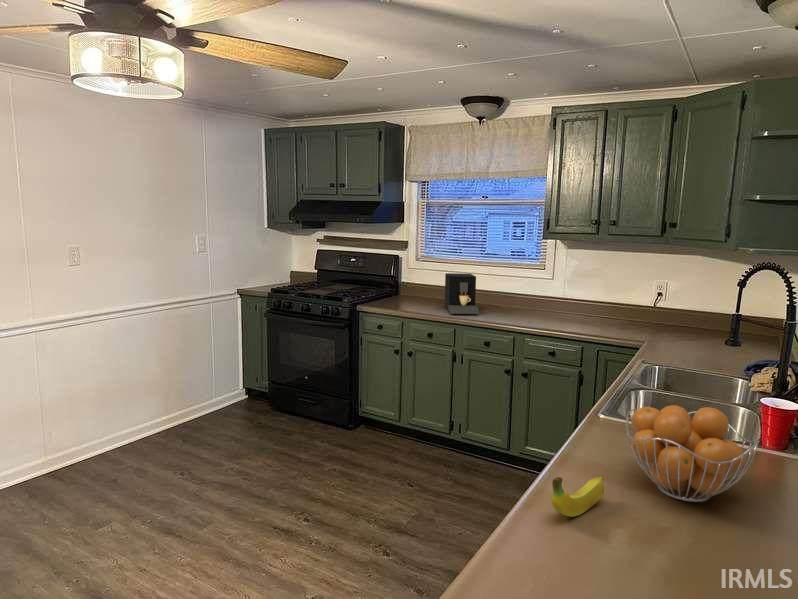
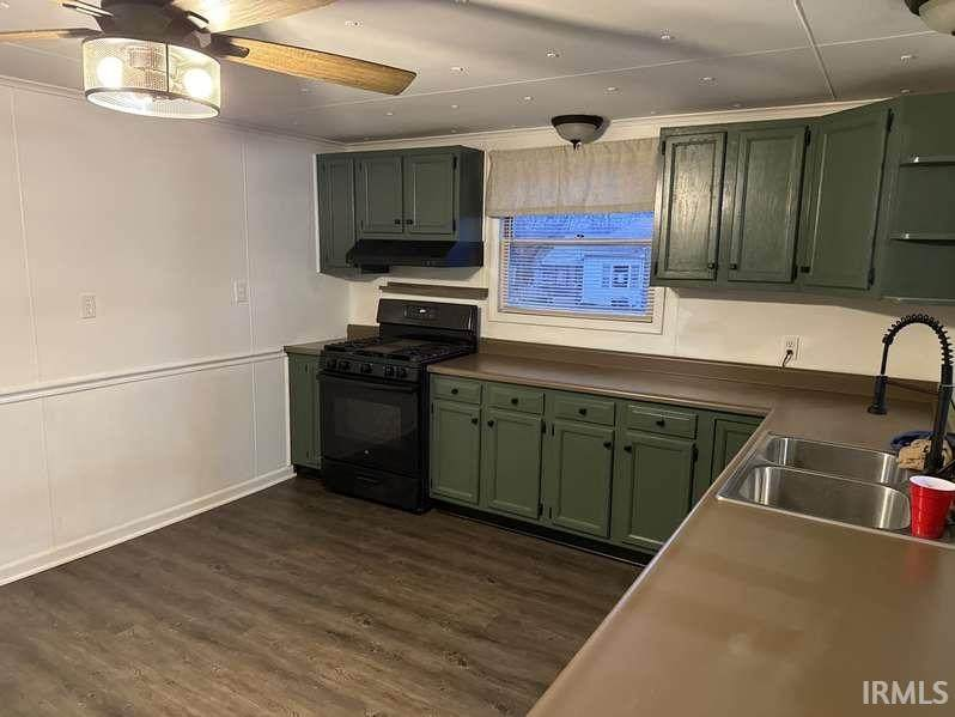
- fruit [550,475,605,518]
- fruit basket [625,404,760,503]
- coffee maker [444,272,480,315]
